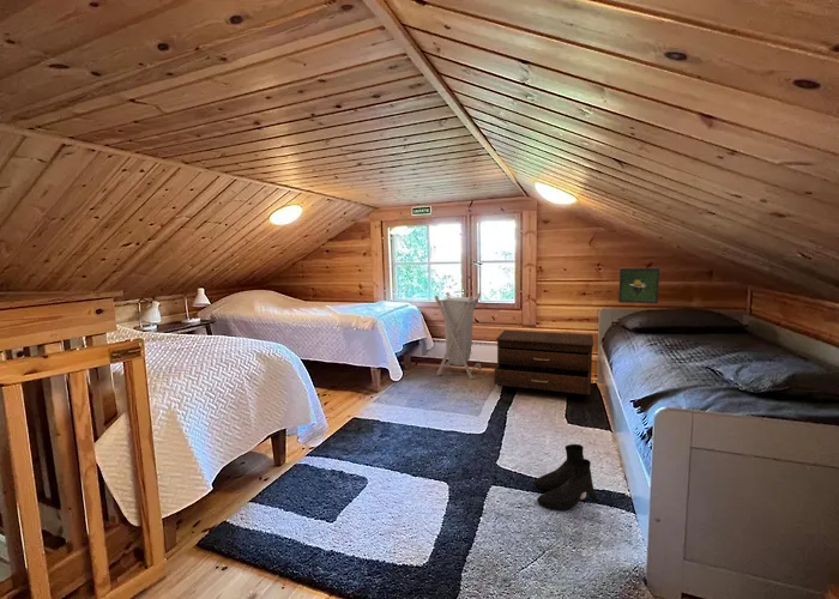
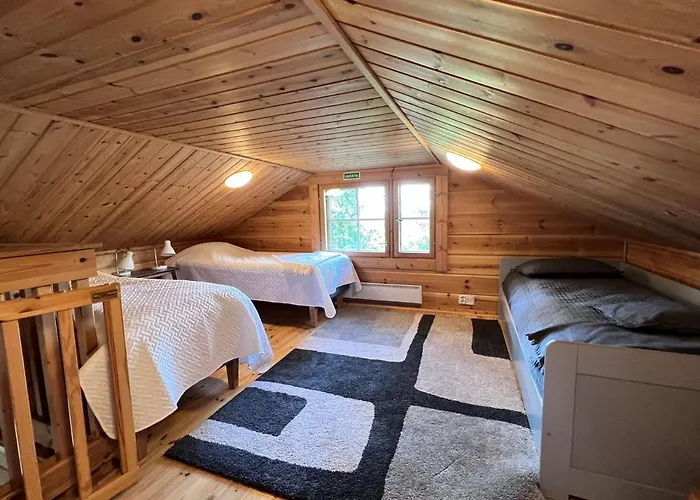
- drawer [494,329,594,397]
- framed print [617,267,660,304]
- boots [532,443,599,510]
- laundry hamper [434,291,483,381]
